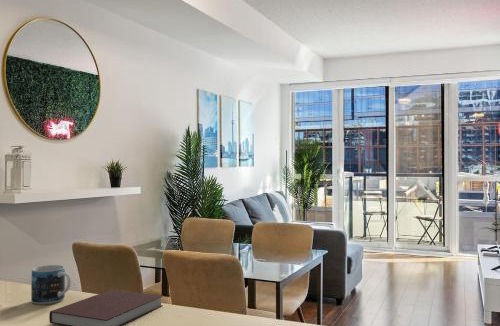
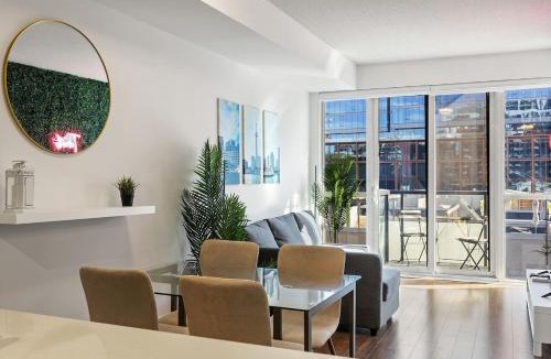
- mug [30,264,72,305]
- notebook [48,288,164,326]
